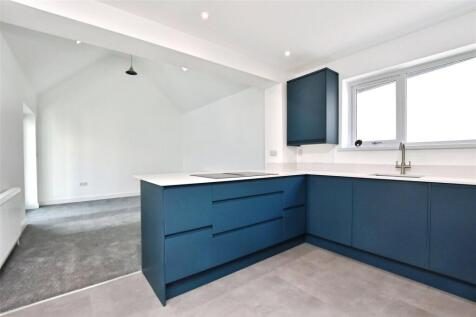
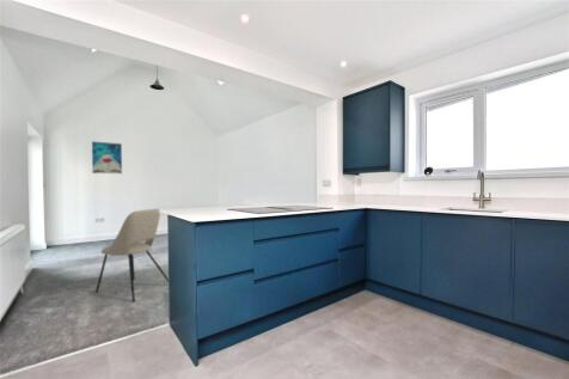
+ wall art [91,140,123,175]
+ dining chair [94,208,170,302]
